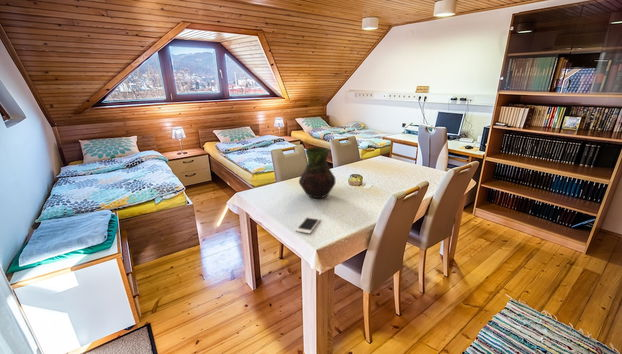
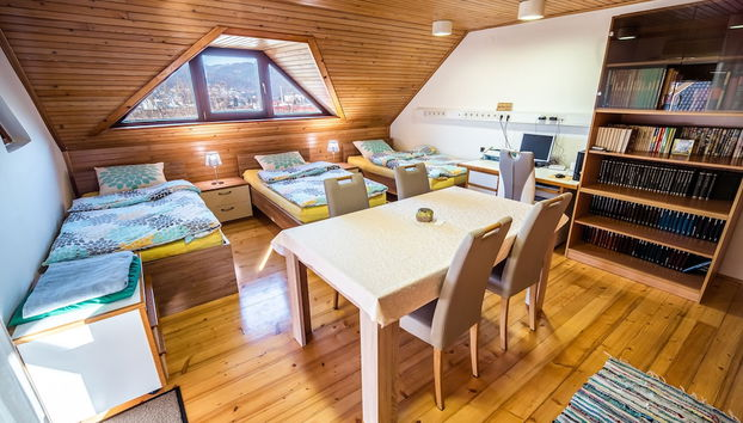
- cell phone [295,216,321,235]
- vase [298,146,336,199]
